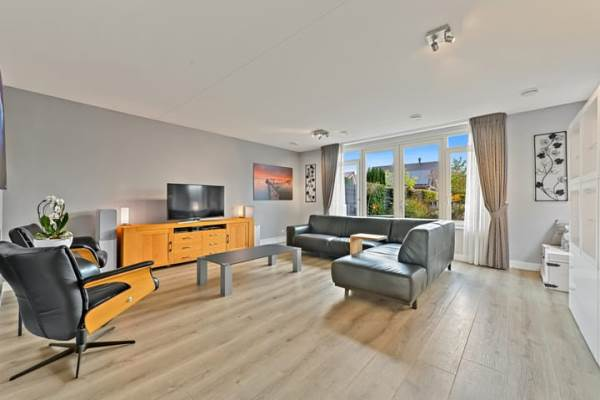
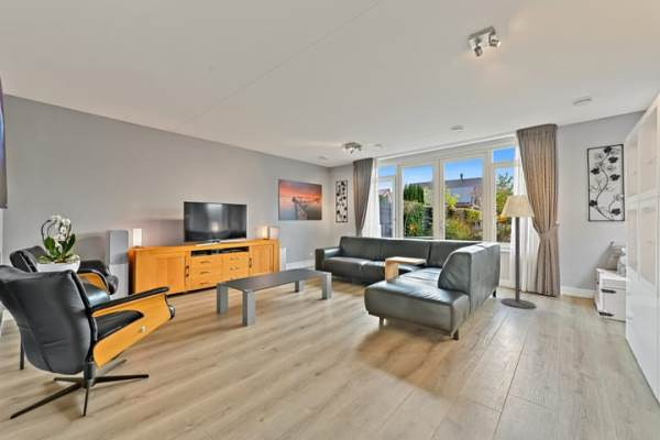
+ floor lamp [499,194,536,309]
